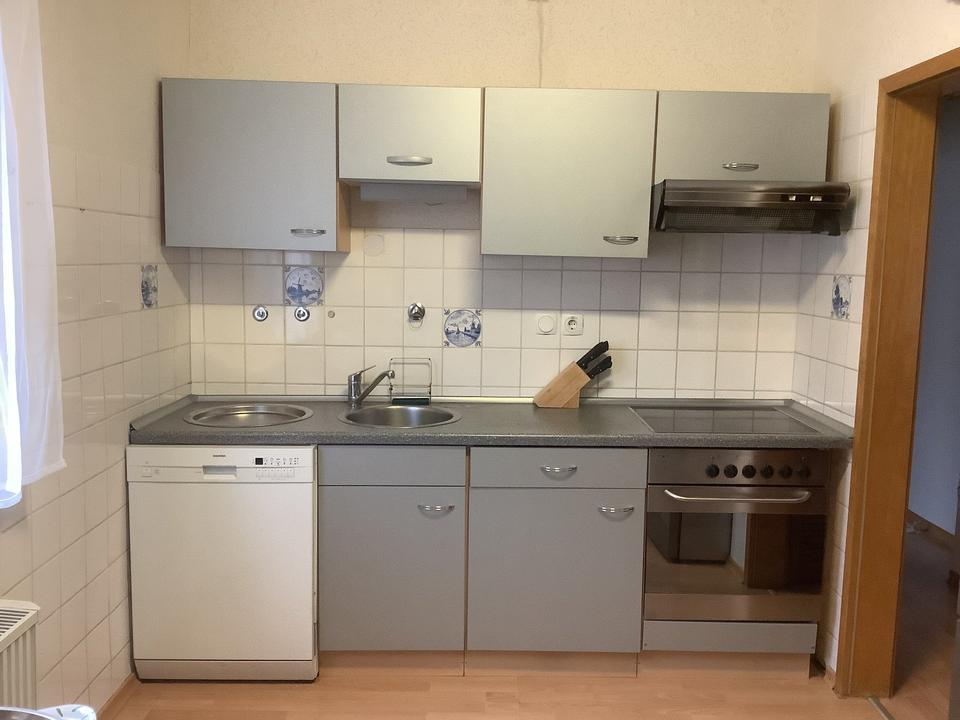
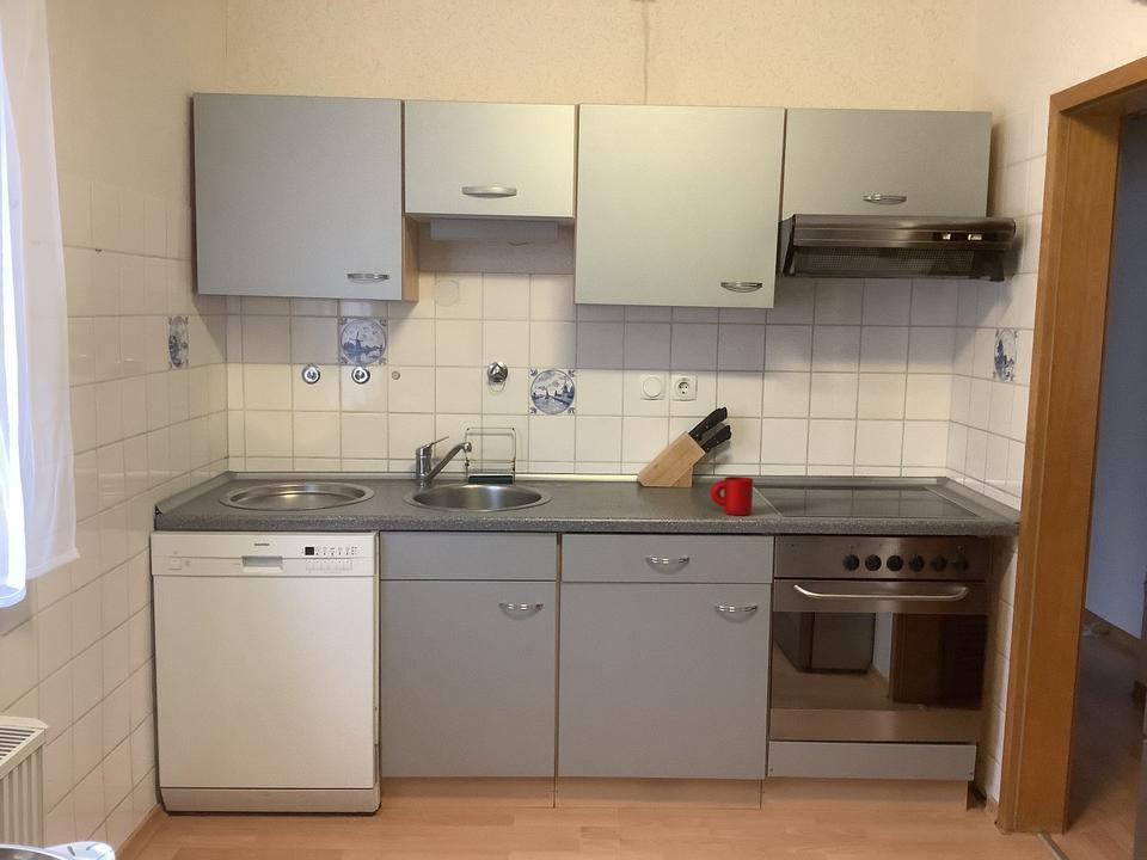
+ mug [710,475,754,516]
